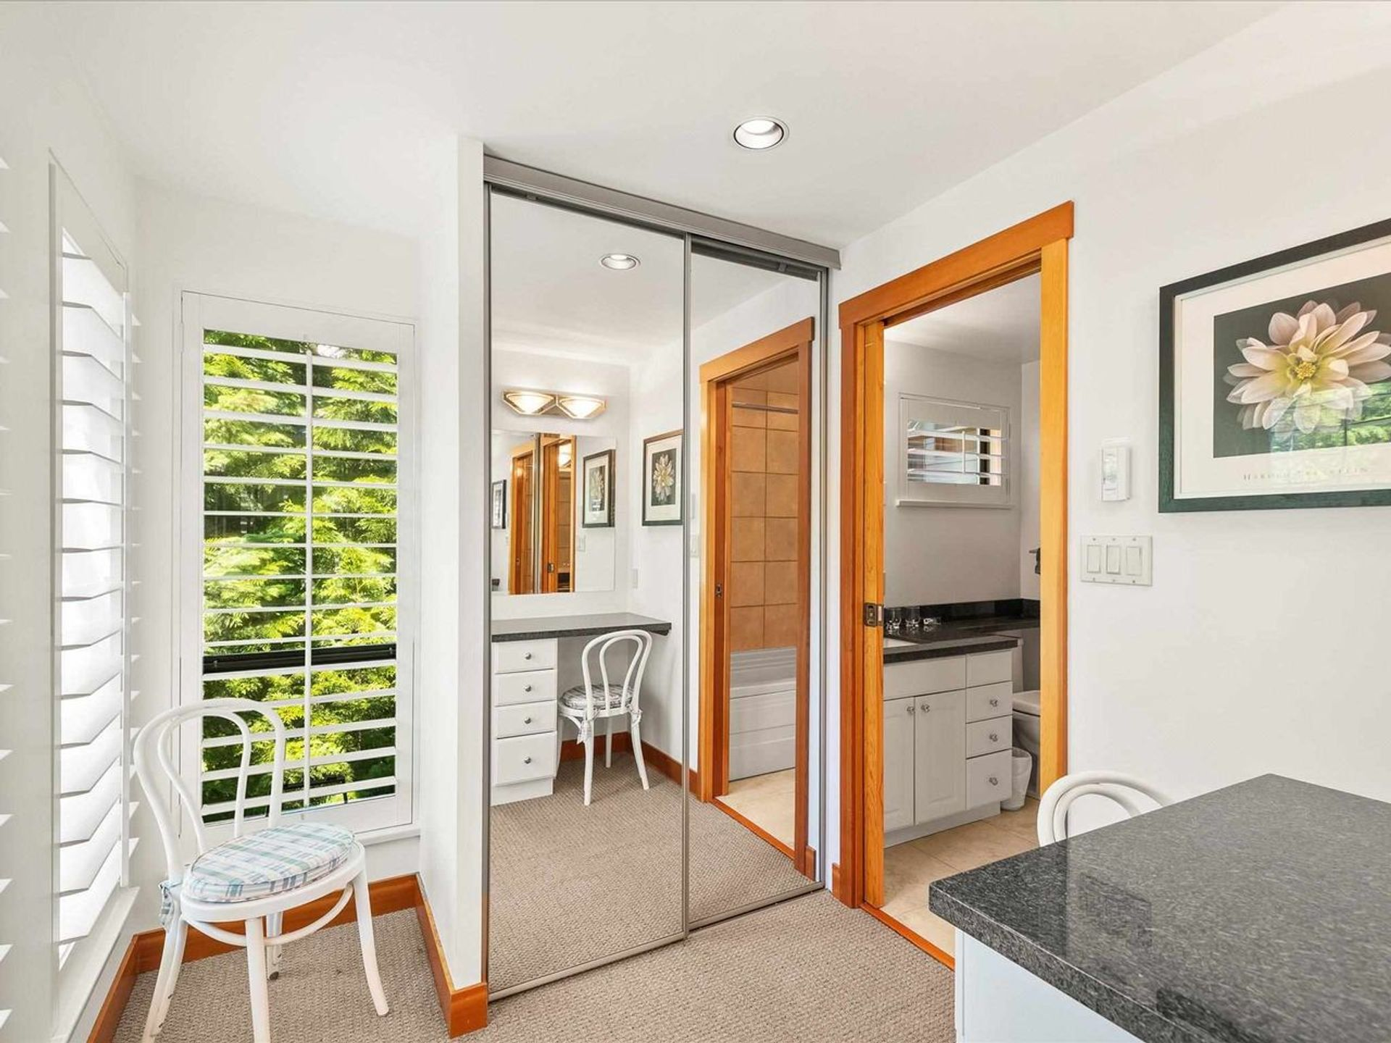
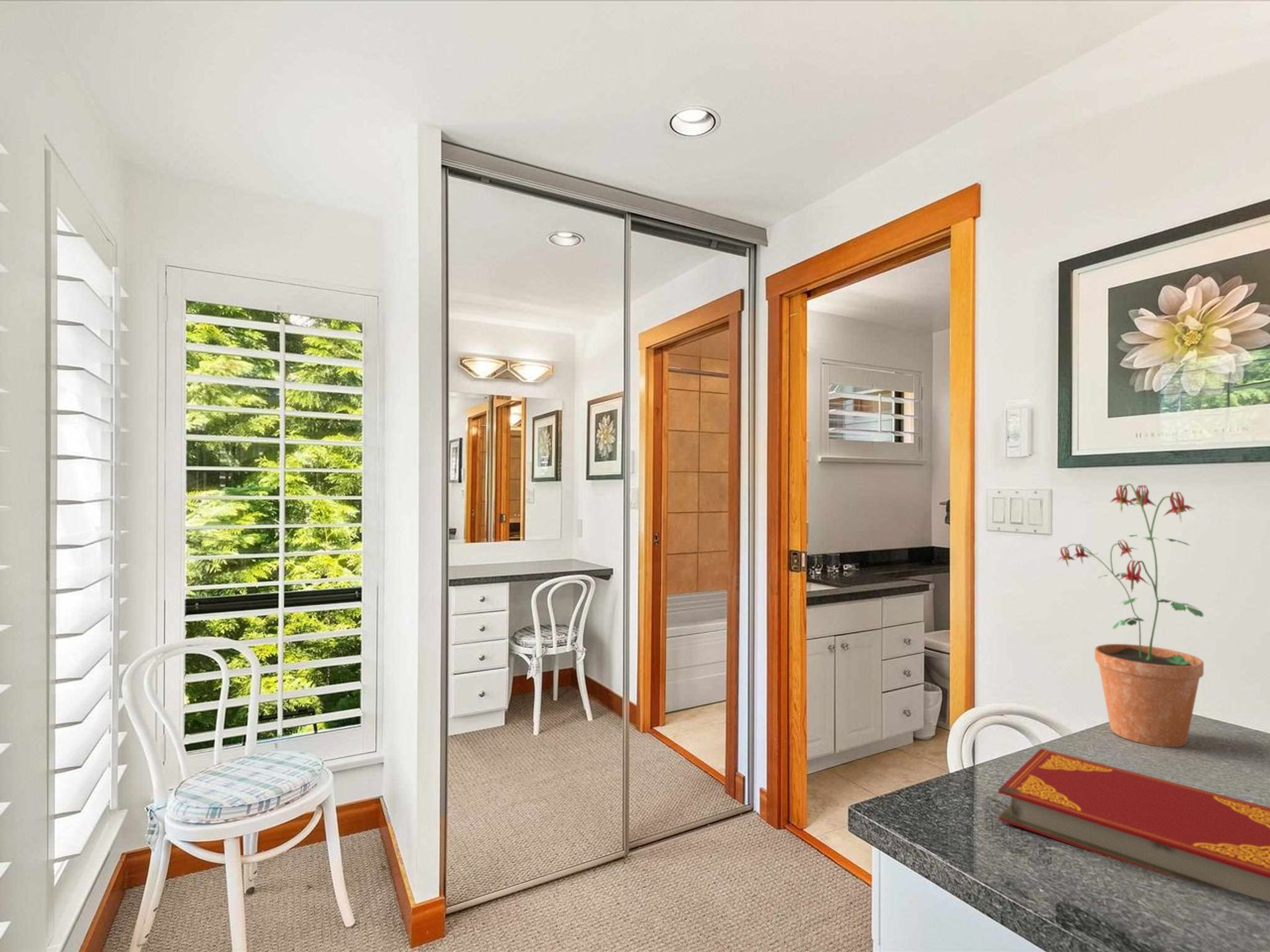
+ potted plant [1057,483,1205,748]
+ hardback book [997,748,1270,902]
